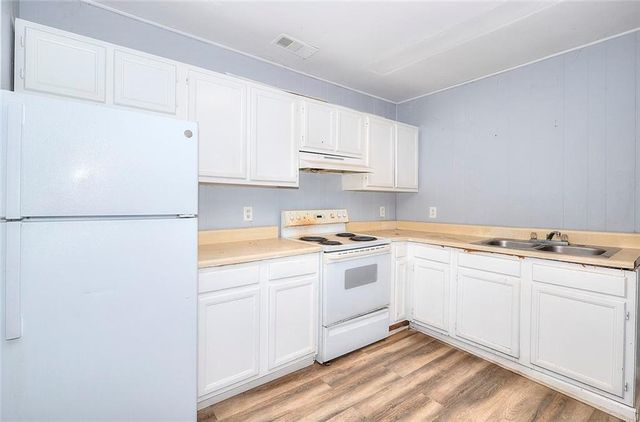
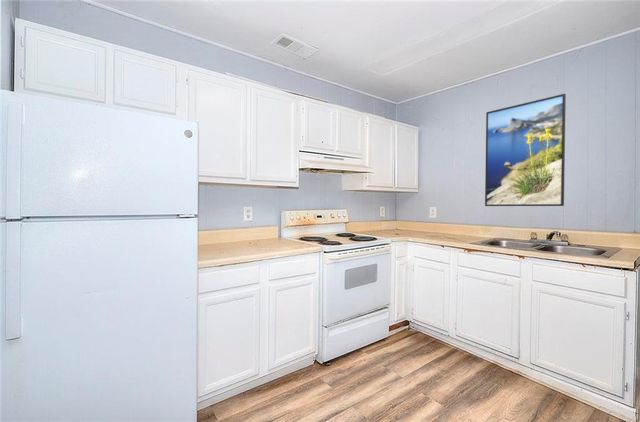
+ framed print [484,93,567,207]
